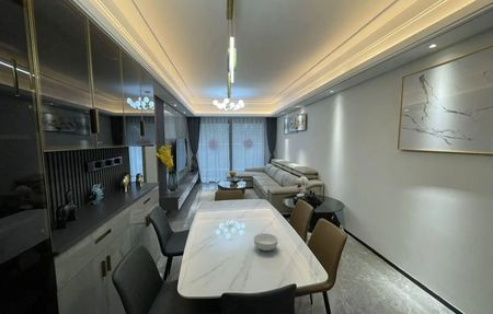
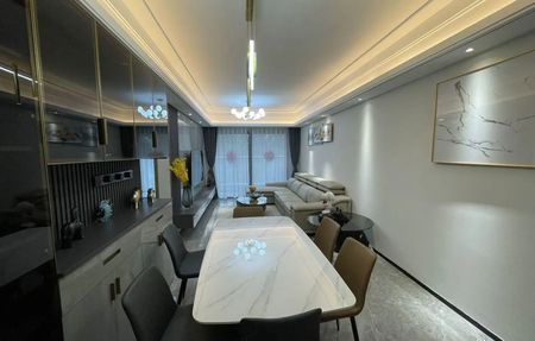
- cereal bowl [253,232,279,252]
